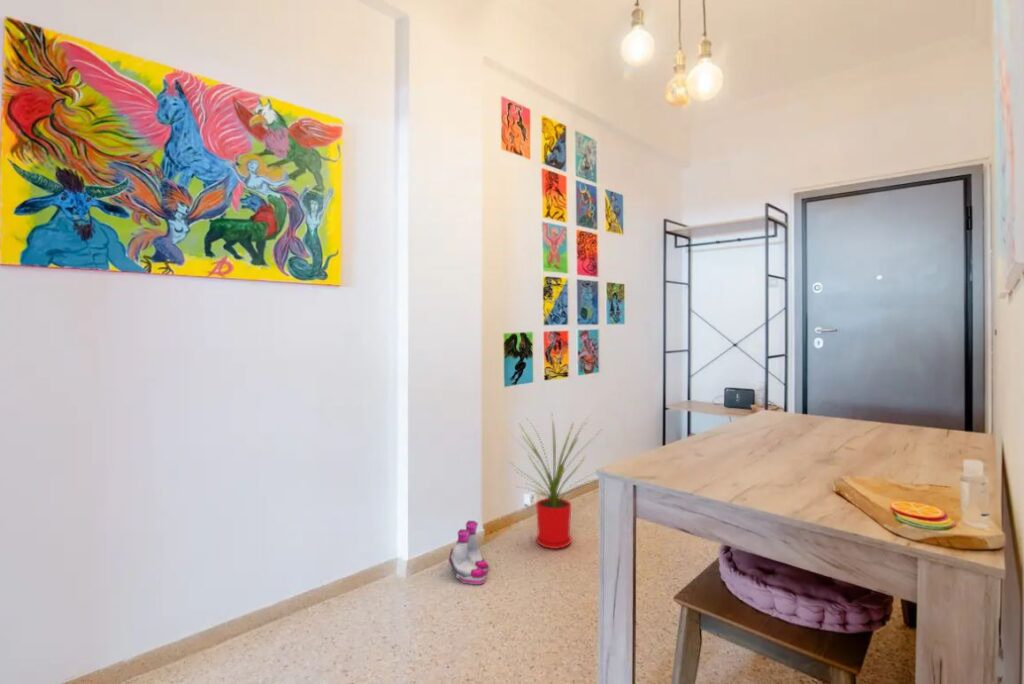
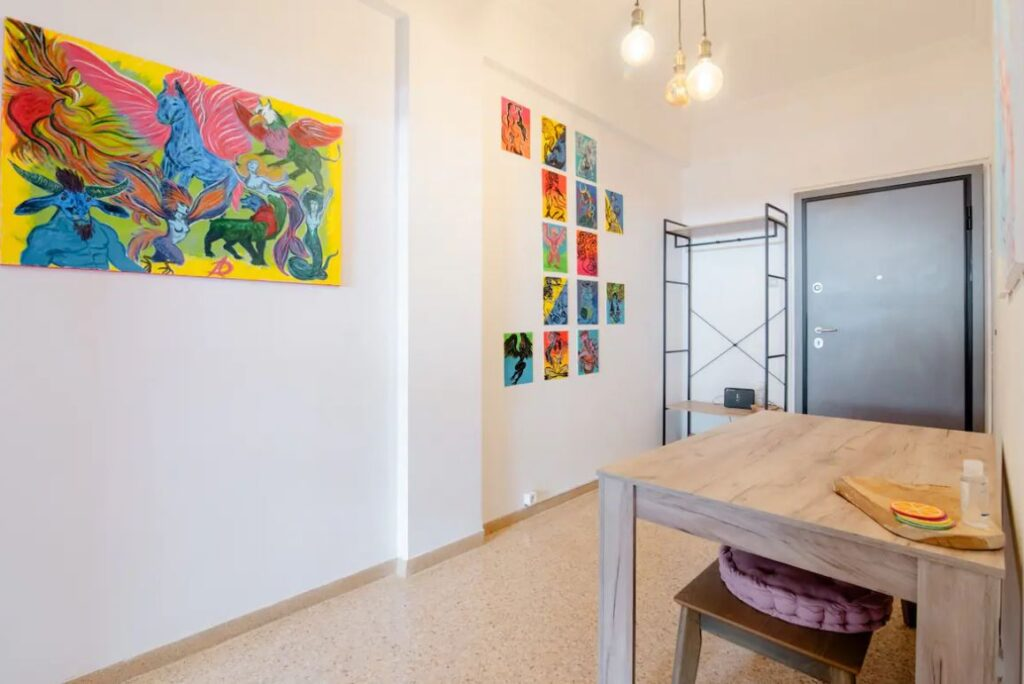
- house plant [505,410,603,550]
- boots [448,520,490,585]
